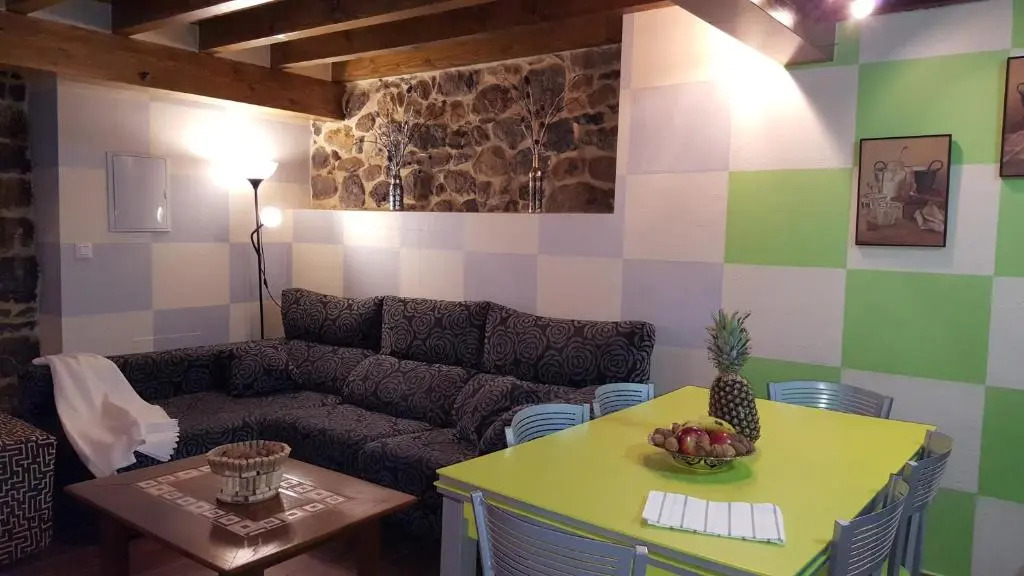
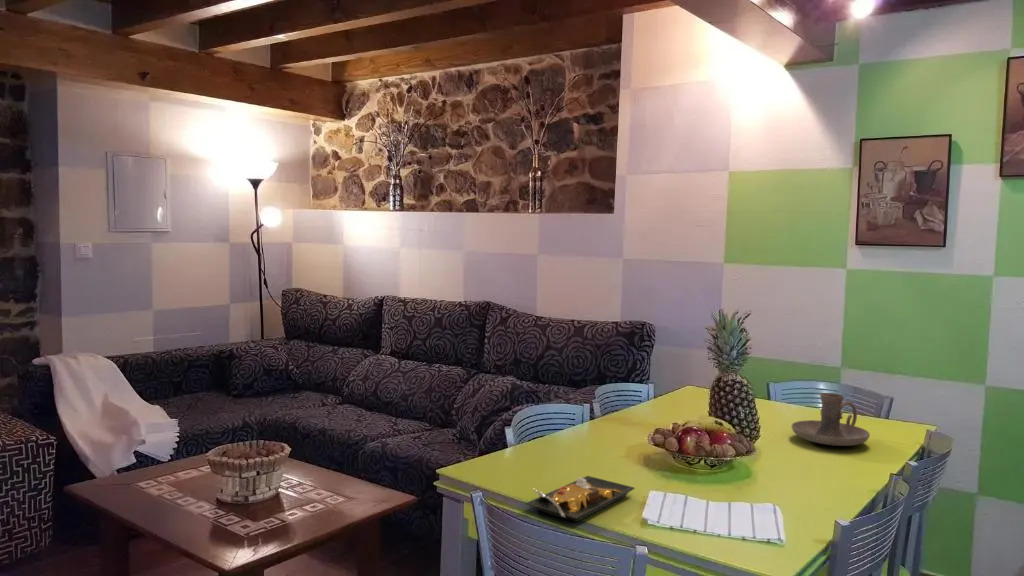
+ plate [525,475,636,523]
+ candle holder [791,392,871,447]
